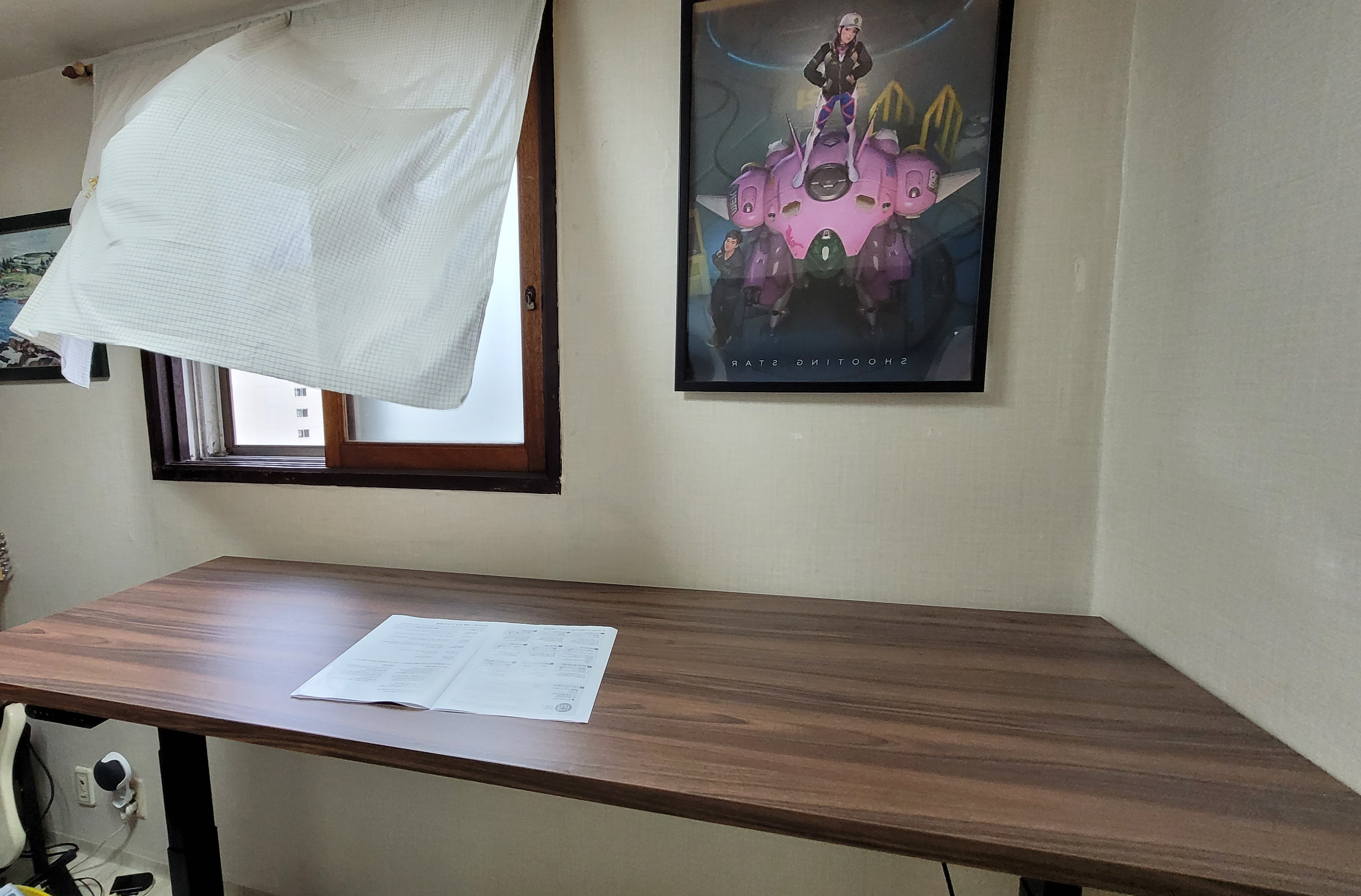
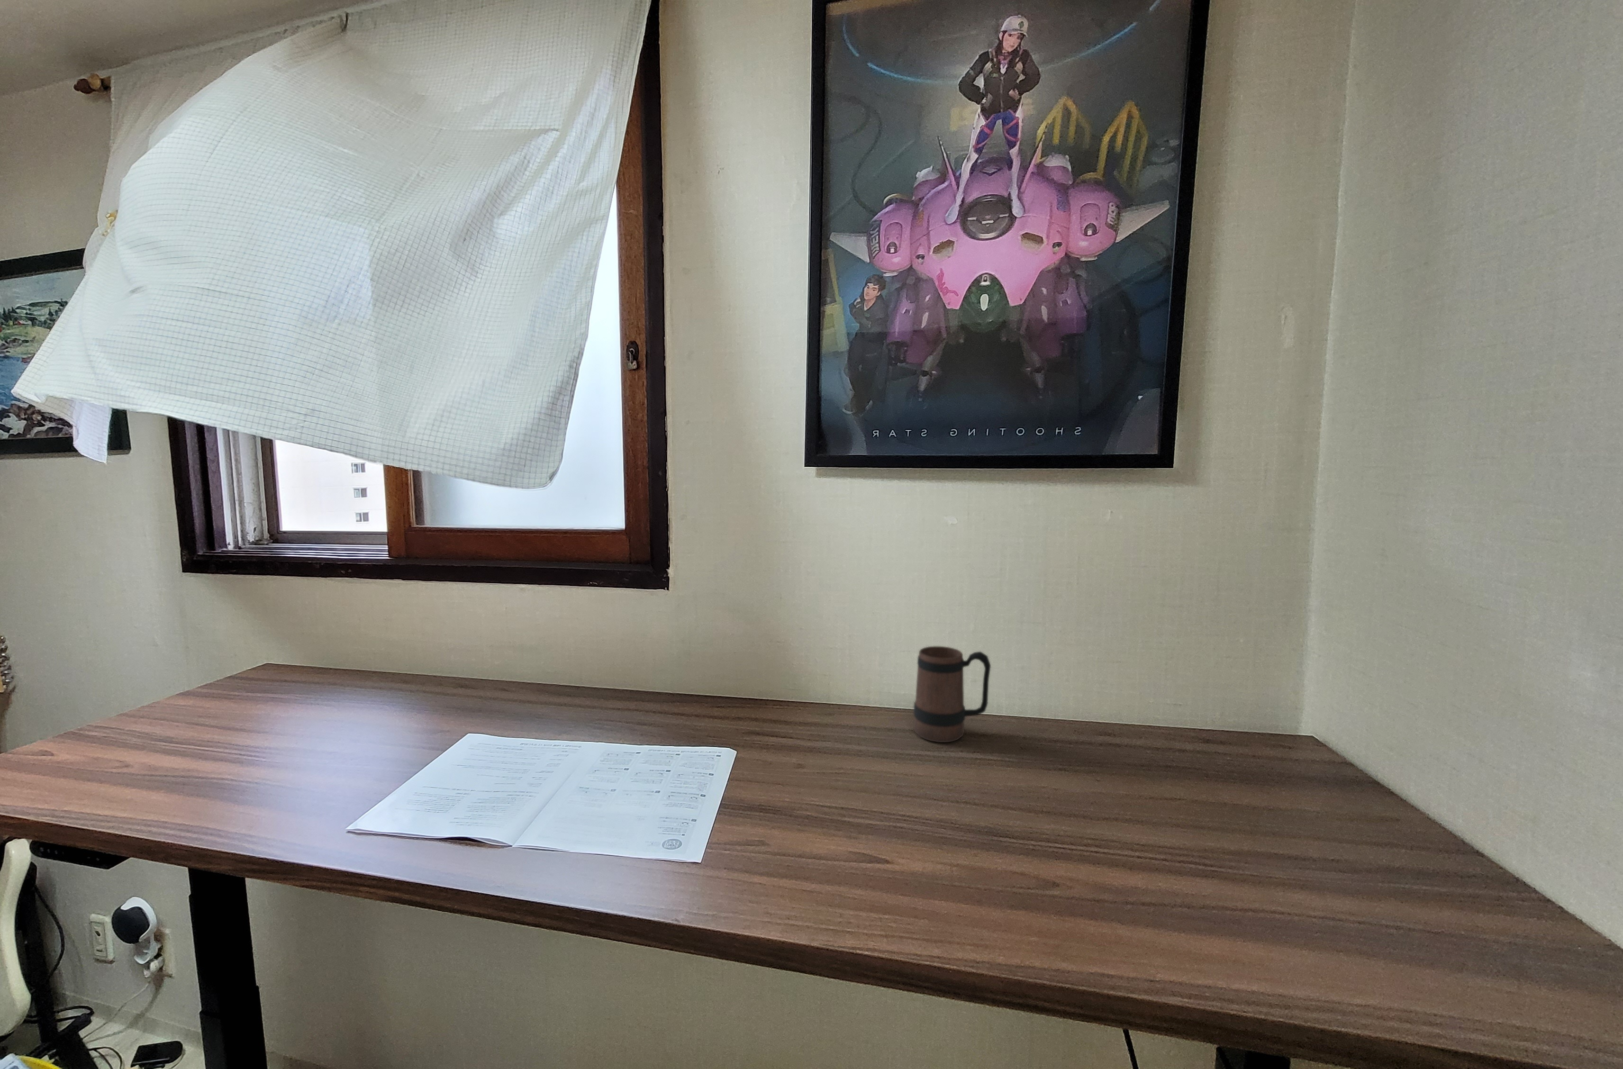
+ mug [912,645,991,743]
